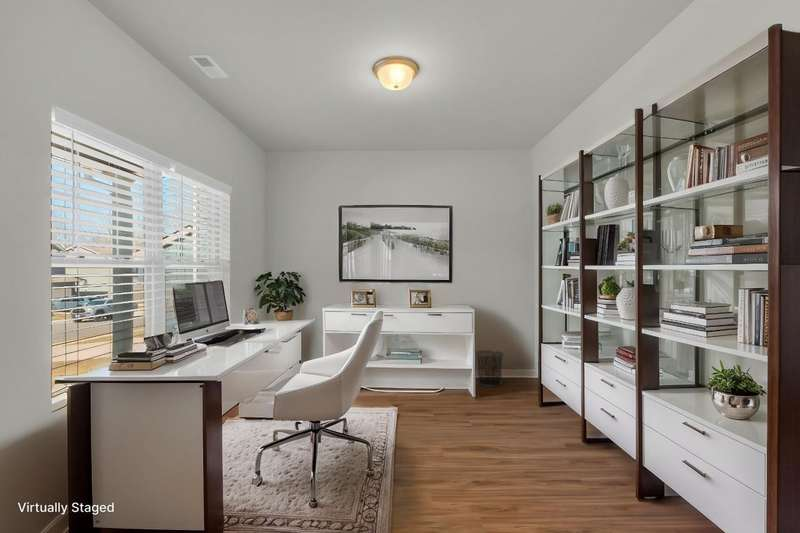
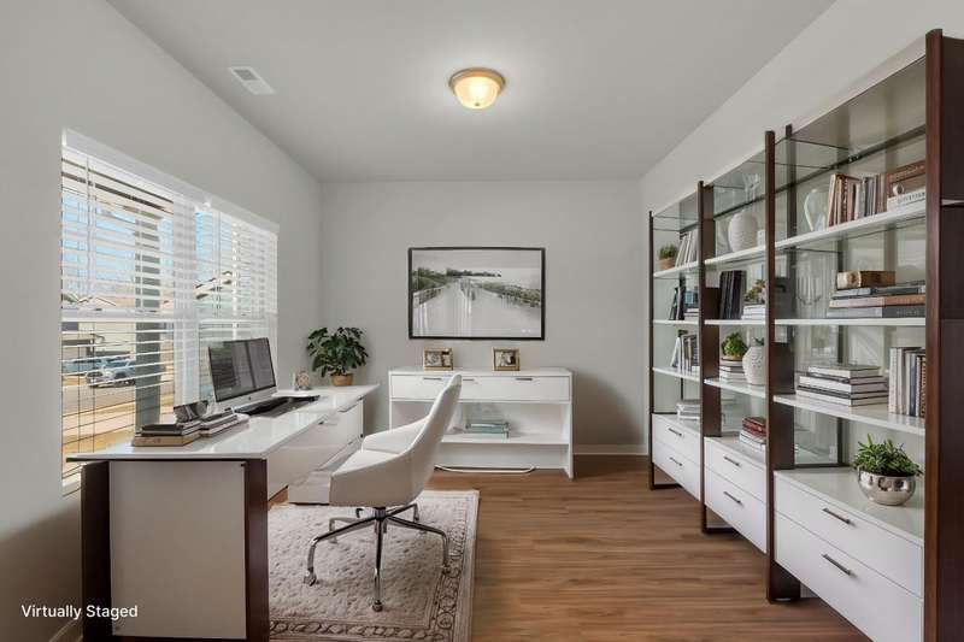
- waste bin [475,349,505,388]
